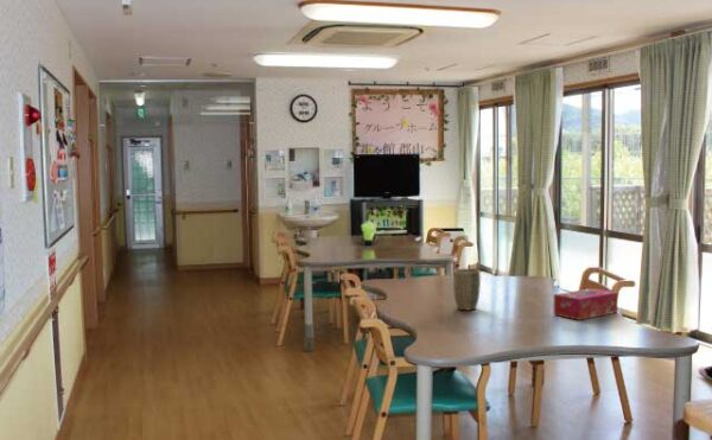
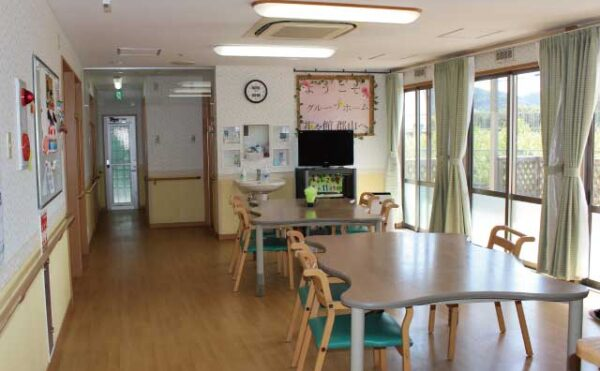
- plant pot [452,267,482,311]
- tissue box [553,287,618,321]
